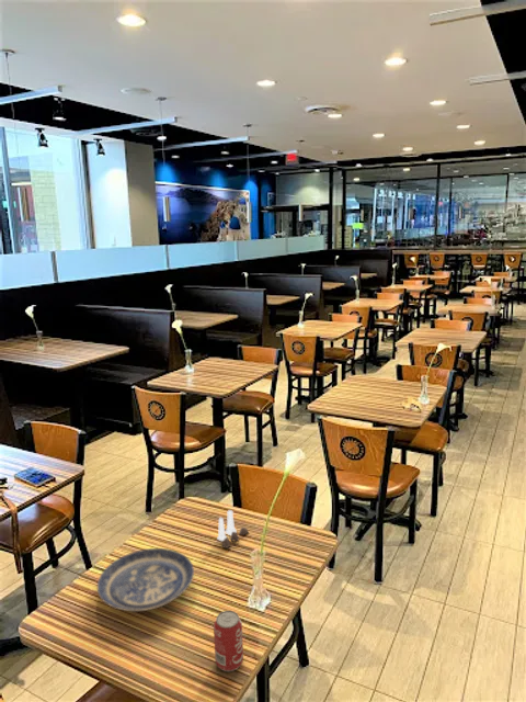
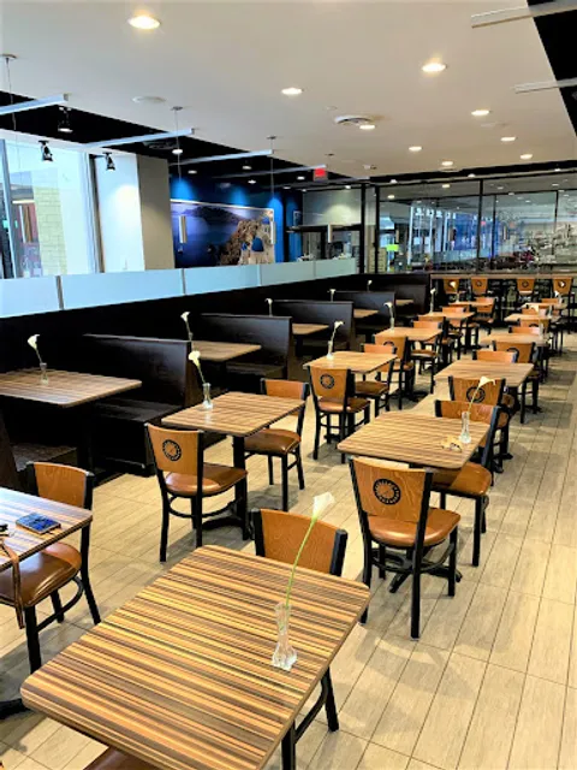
- plate [96,547,195,612]
- beverage can [213,610,244,672]
- salt and pepper shaker set [216,509,250,550]
